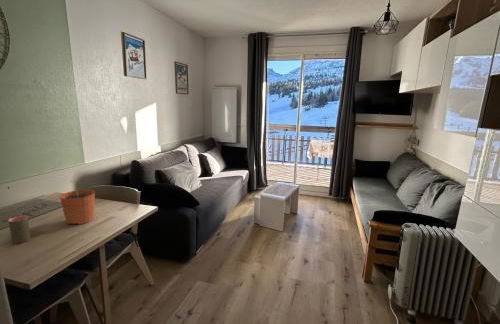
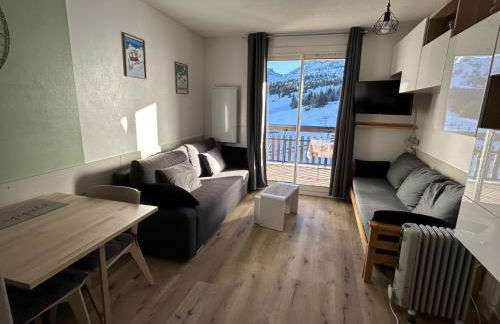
- cup [7,215,32,245]
- plant pot [59,179,96,225]
